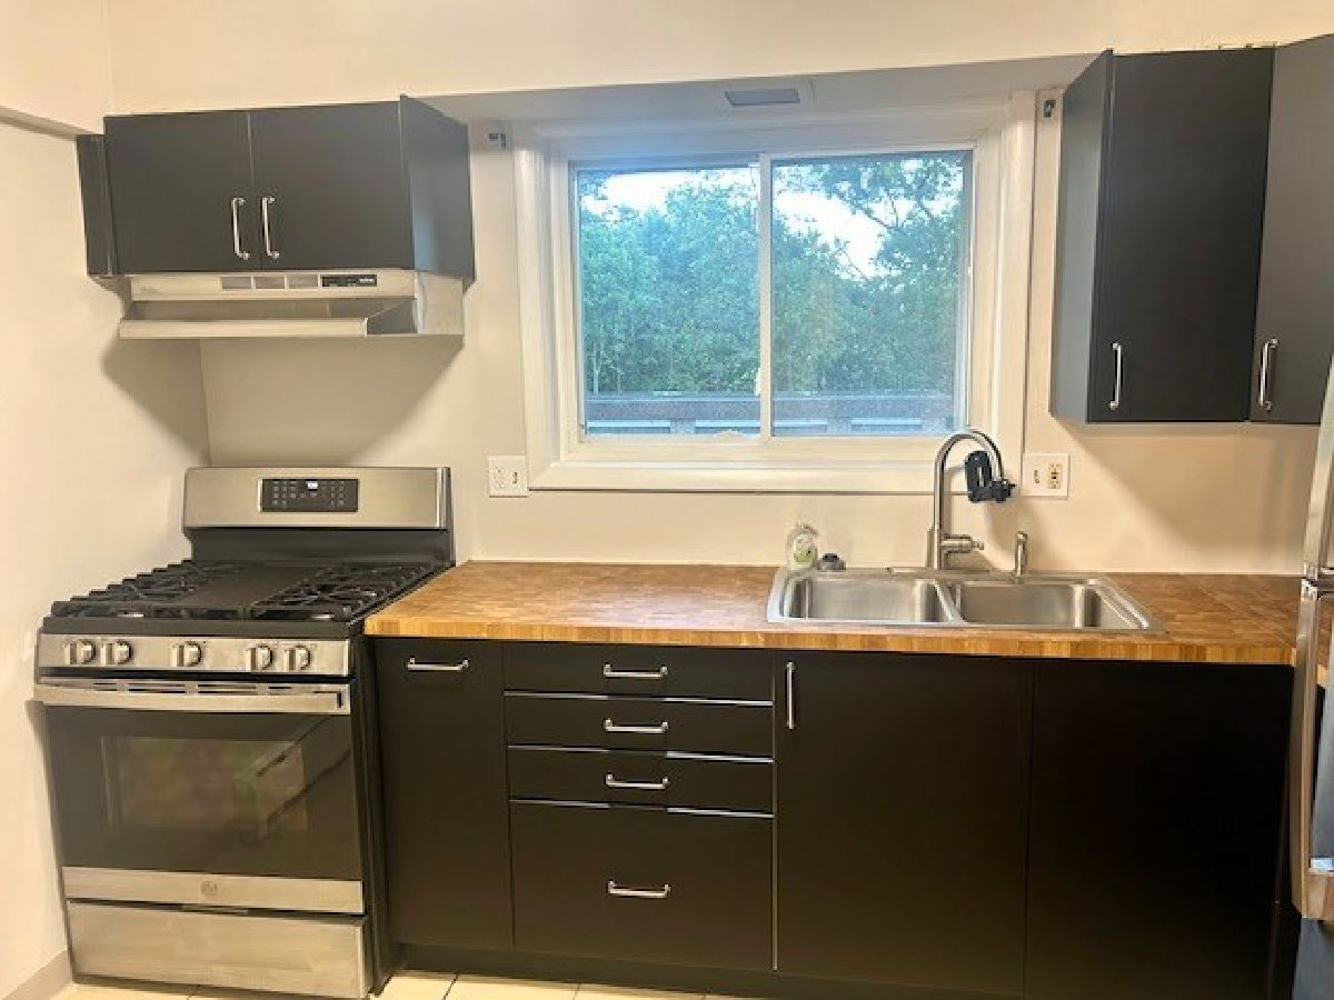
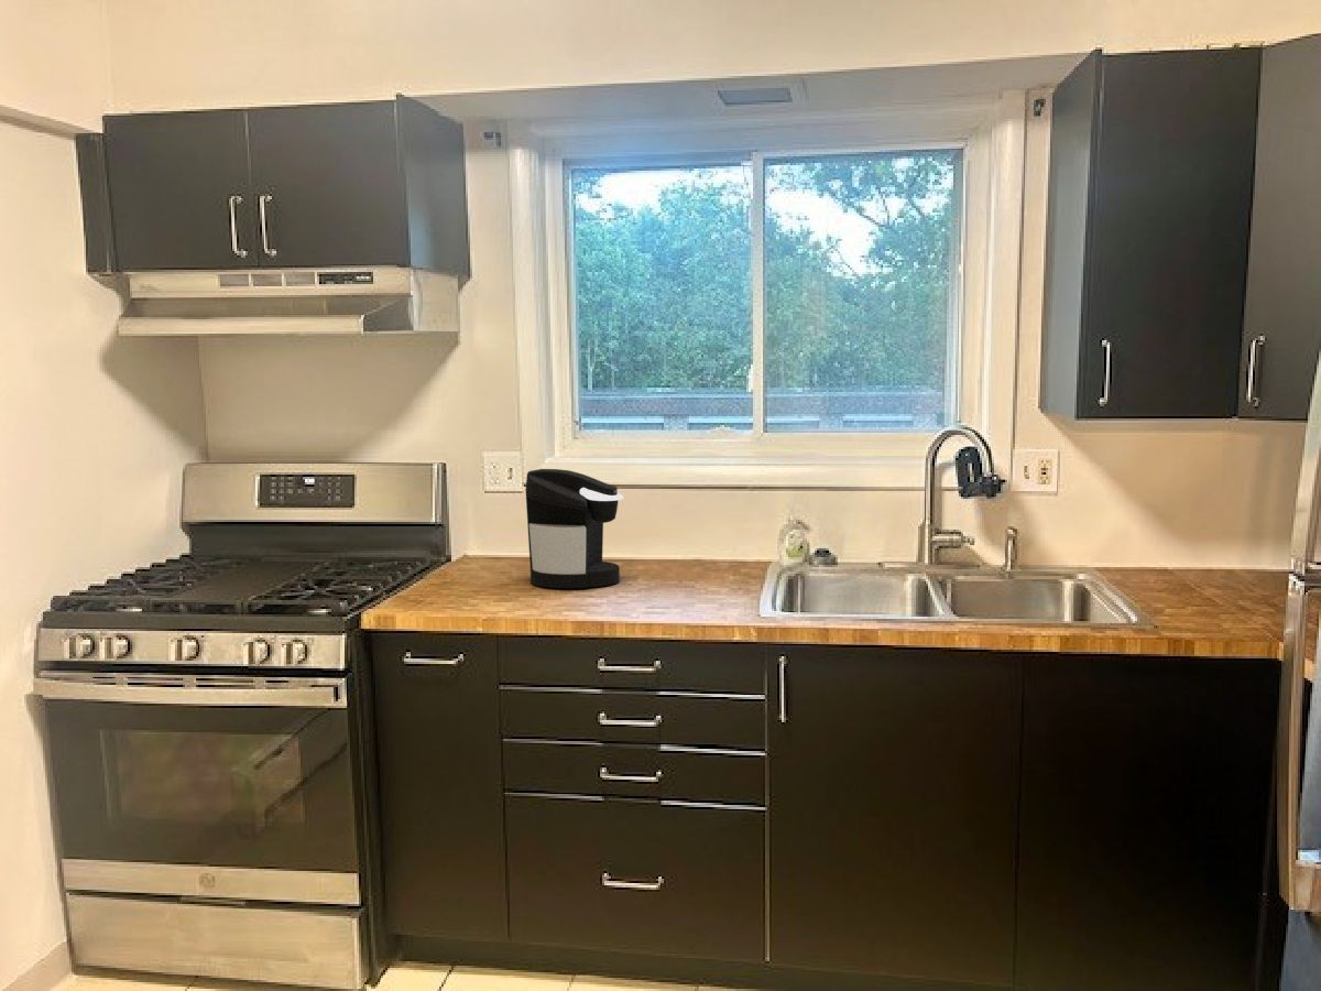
+ coffee maker [525,468,625,589]
